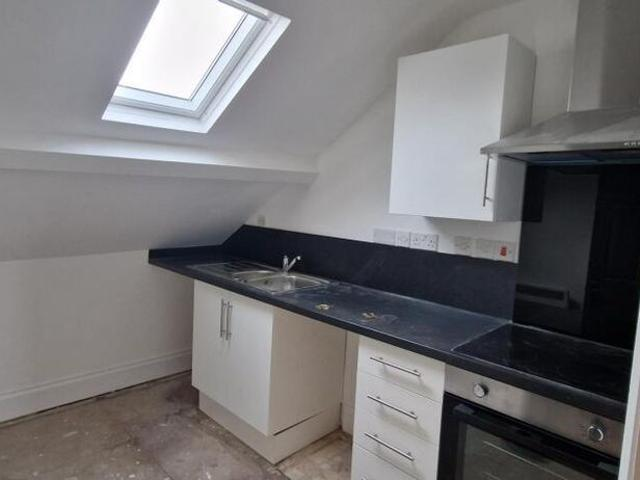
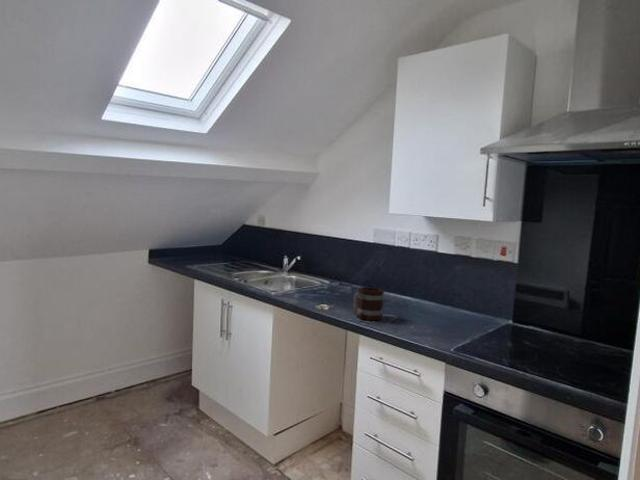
+ mug [352,286,385,321]
